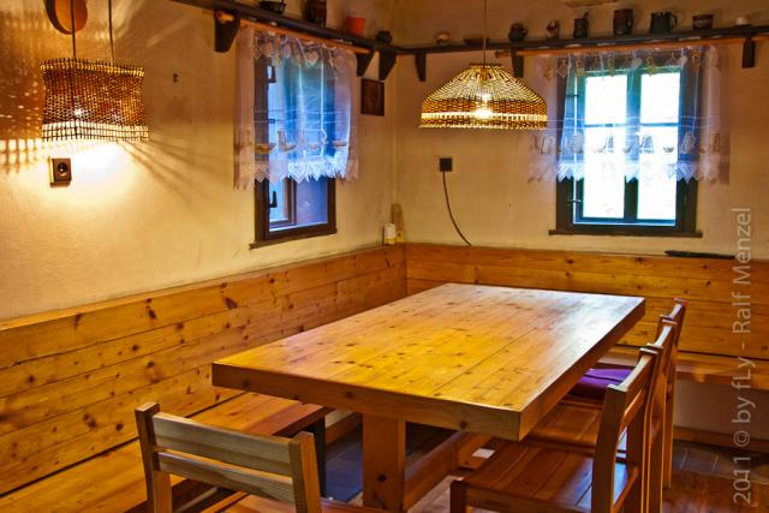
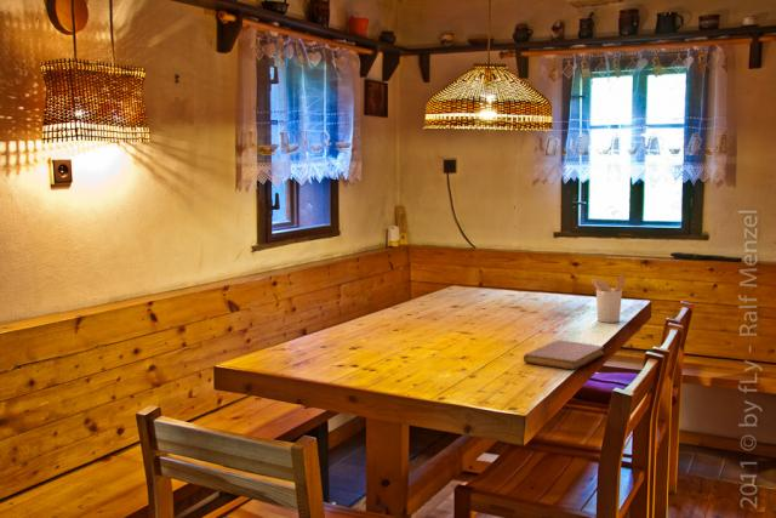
+ notebook [523,340,605,370]
+ utensil holder [590,274,627,324]
